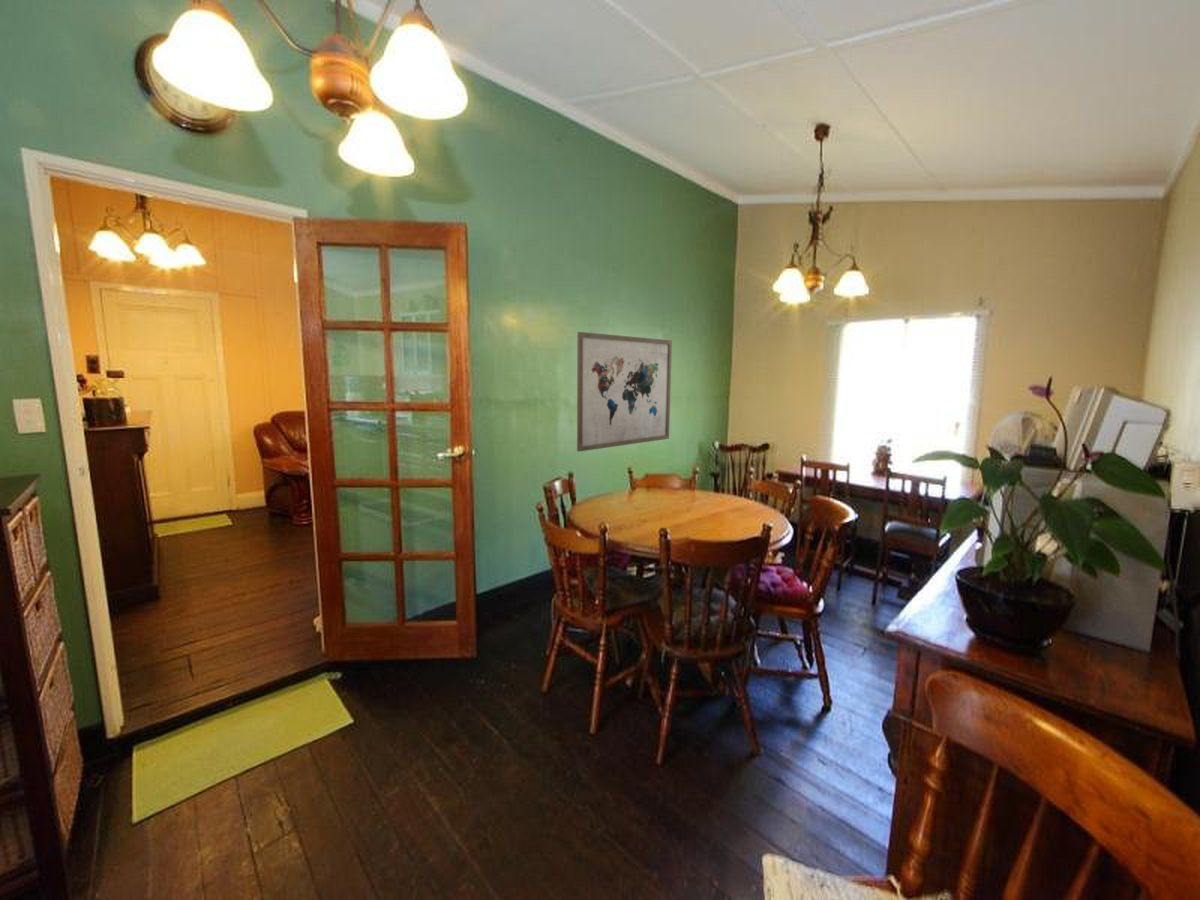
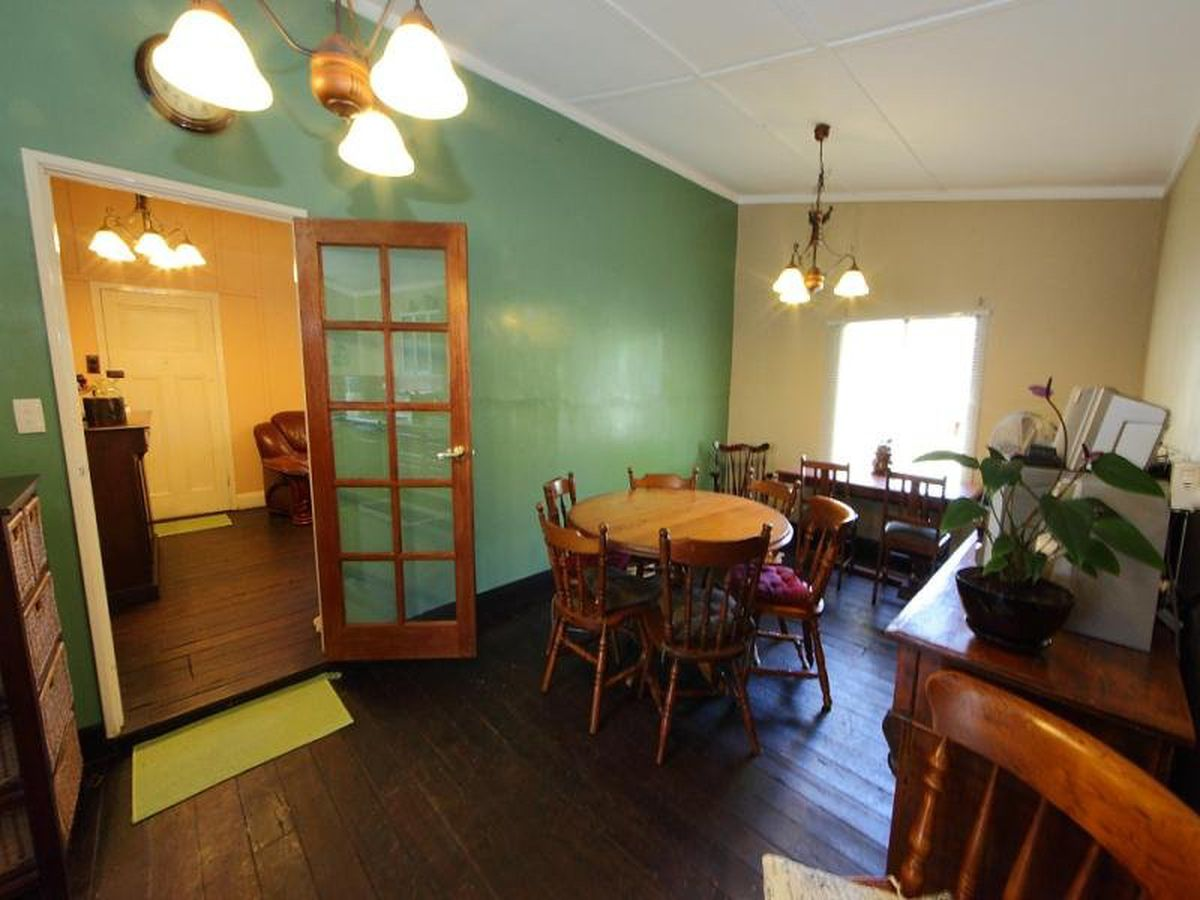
- wall art [576,331,673,453]
